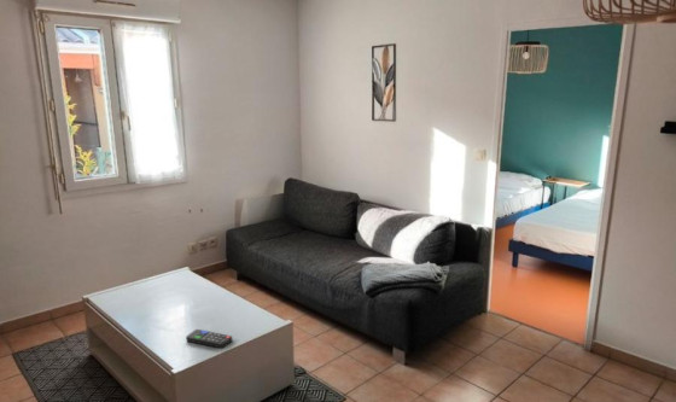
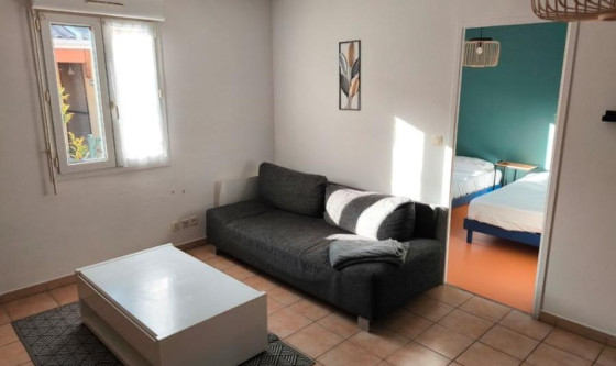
- remote control [185,328,233,350]
